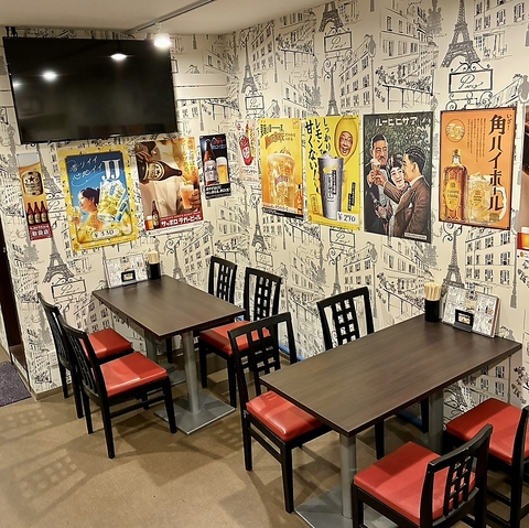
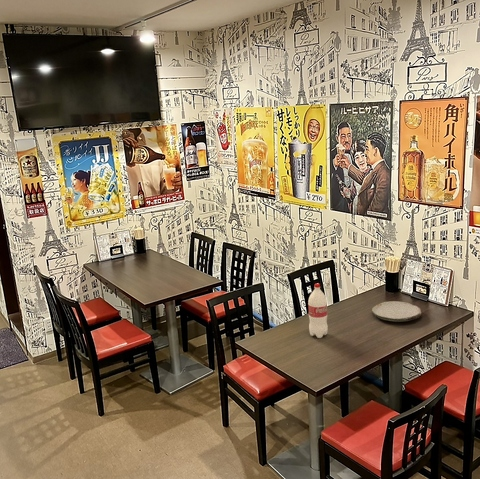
+ bottle [307,282,329,339]
+ plate [371,300,423,322]
